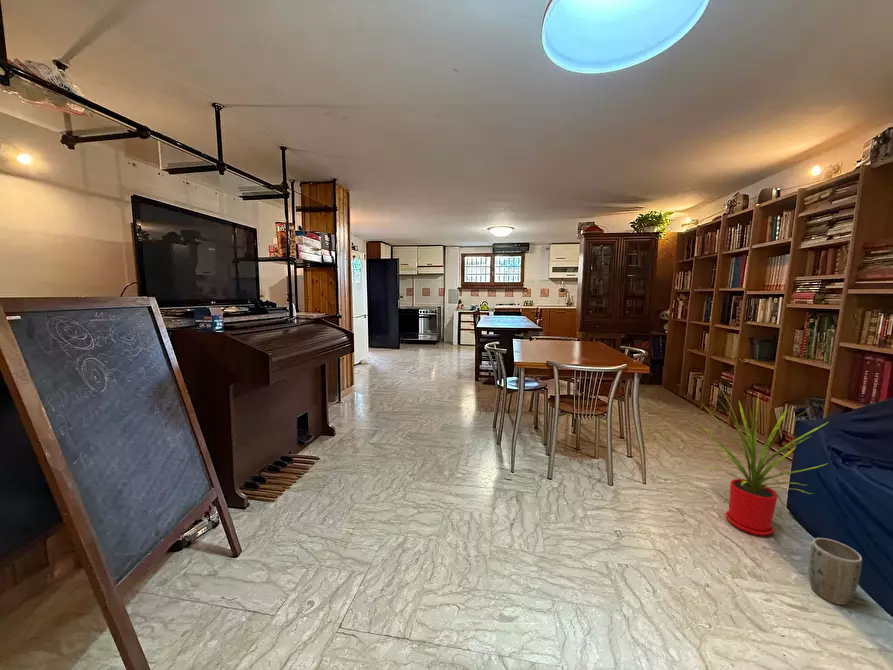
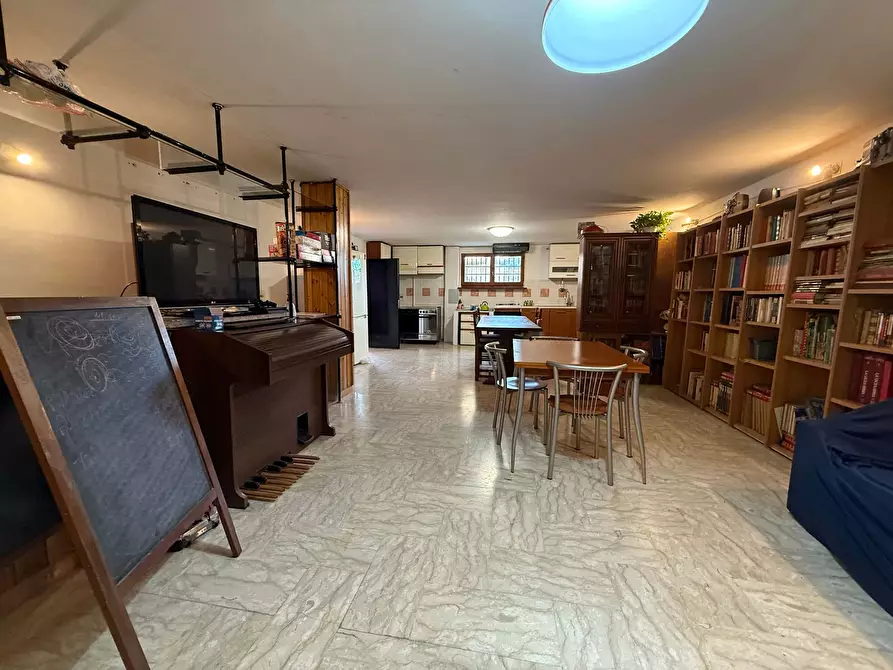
- plant pot [808,537,863,606]
- house plant [697,390,829,537]
